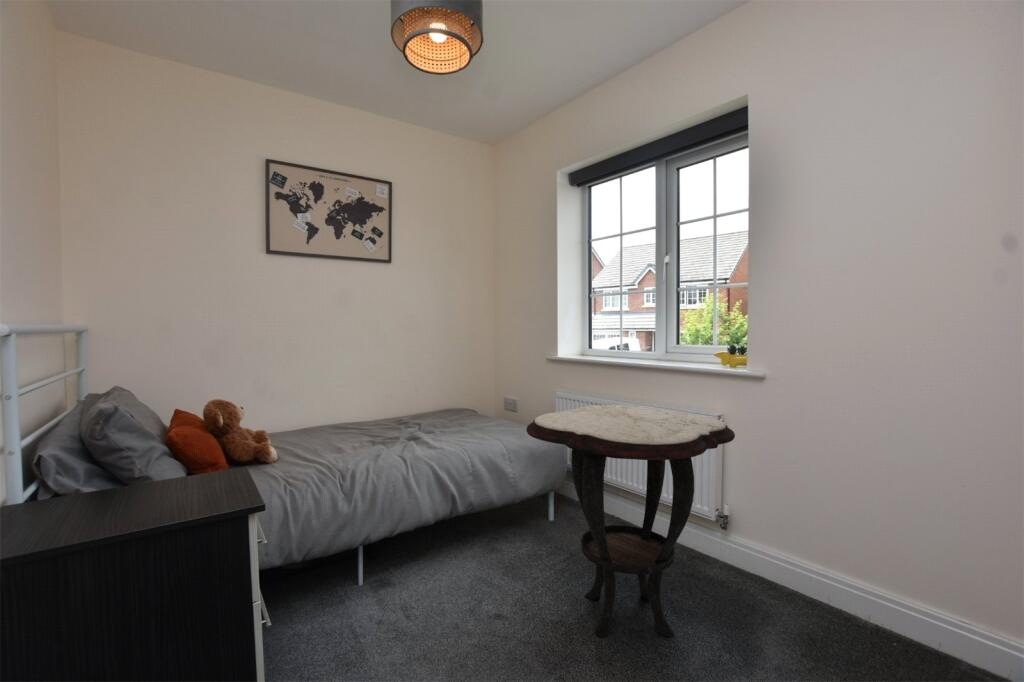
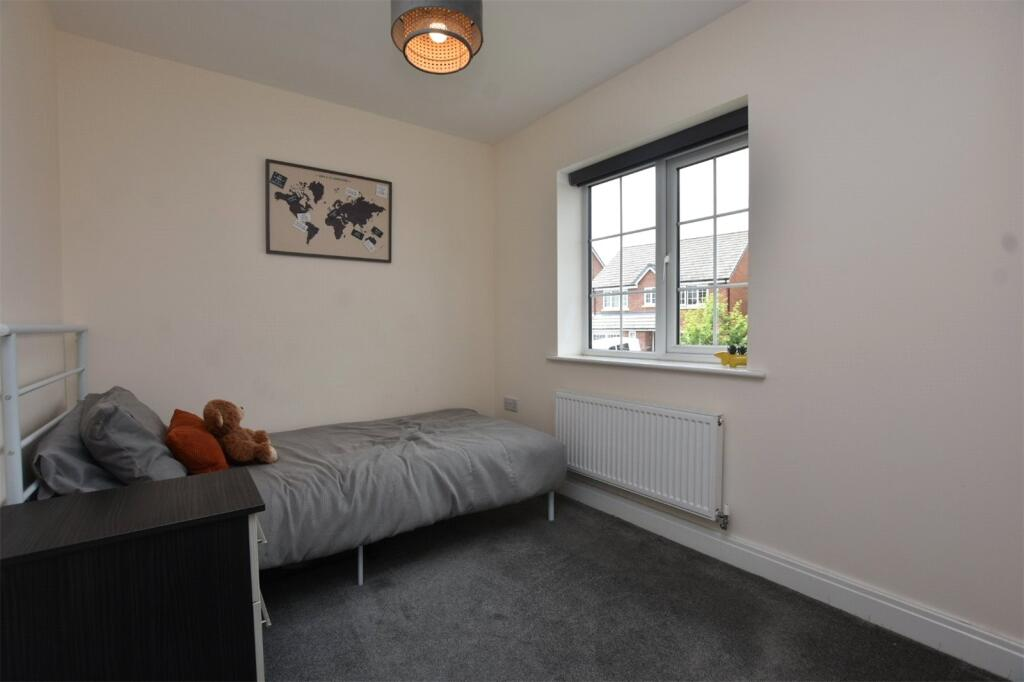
- side table [525,404,736,638]
